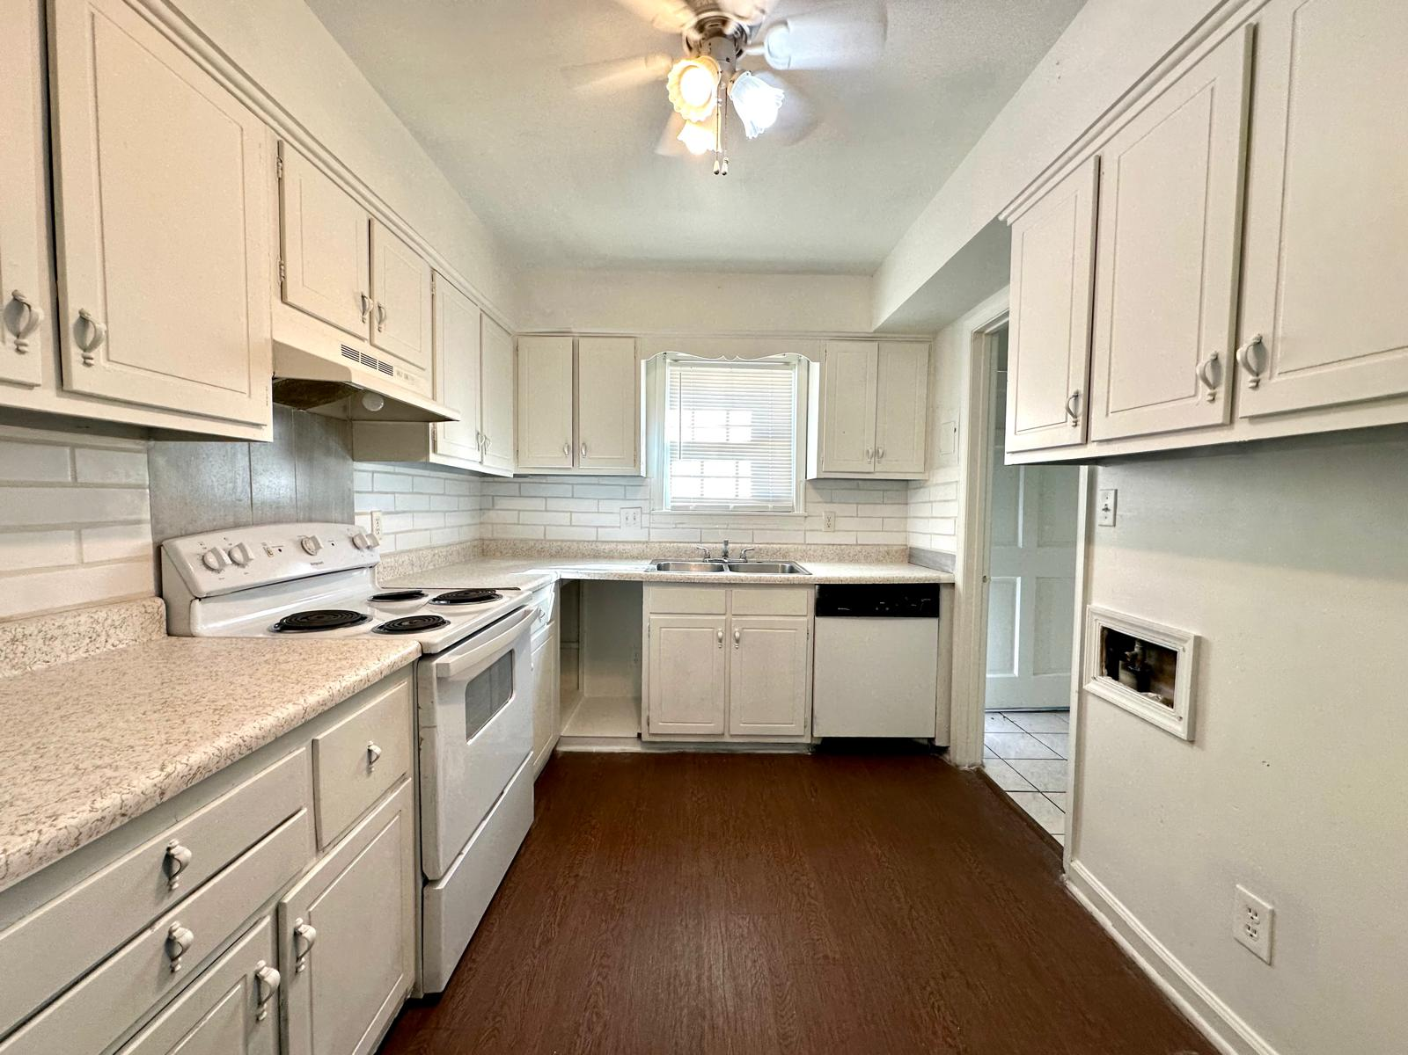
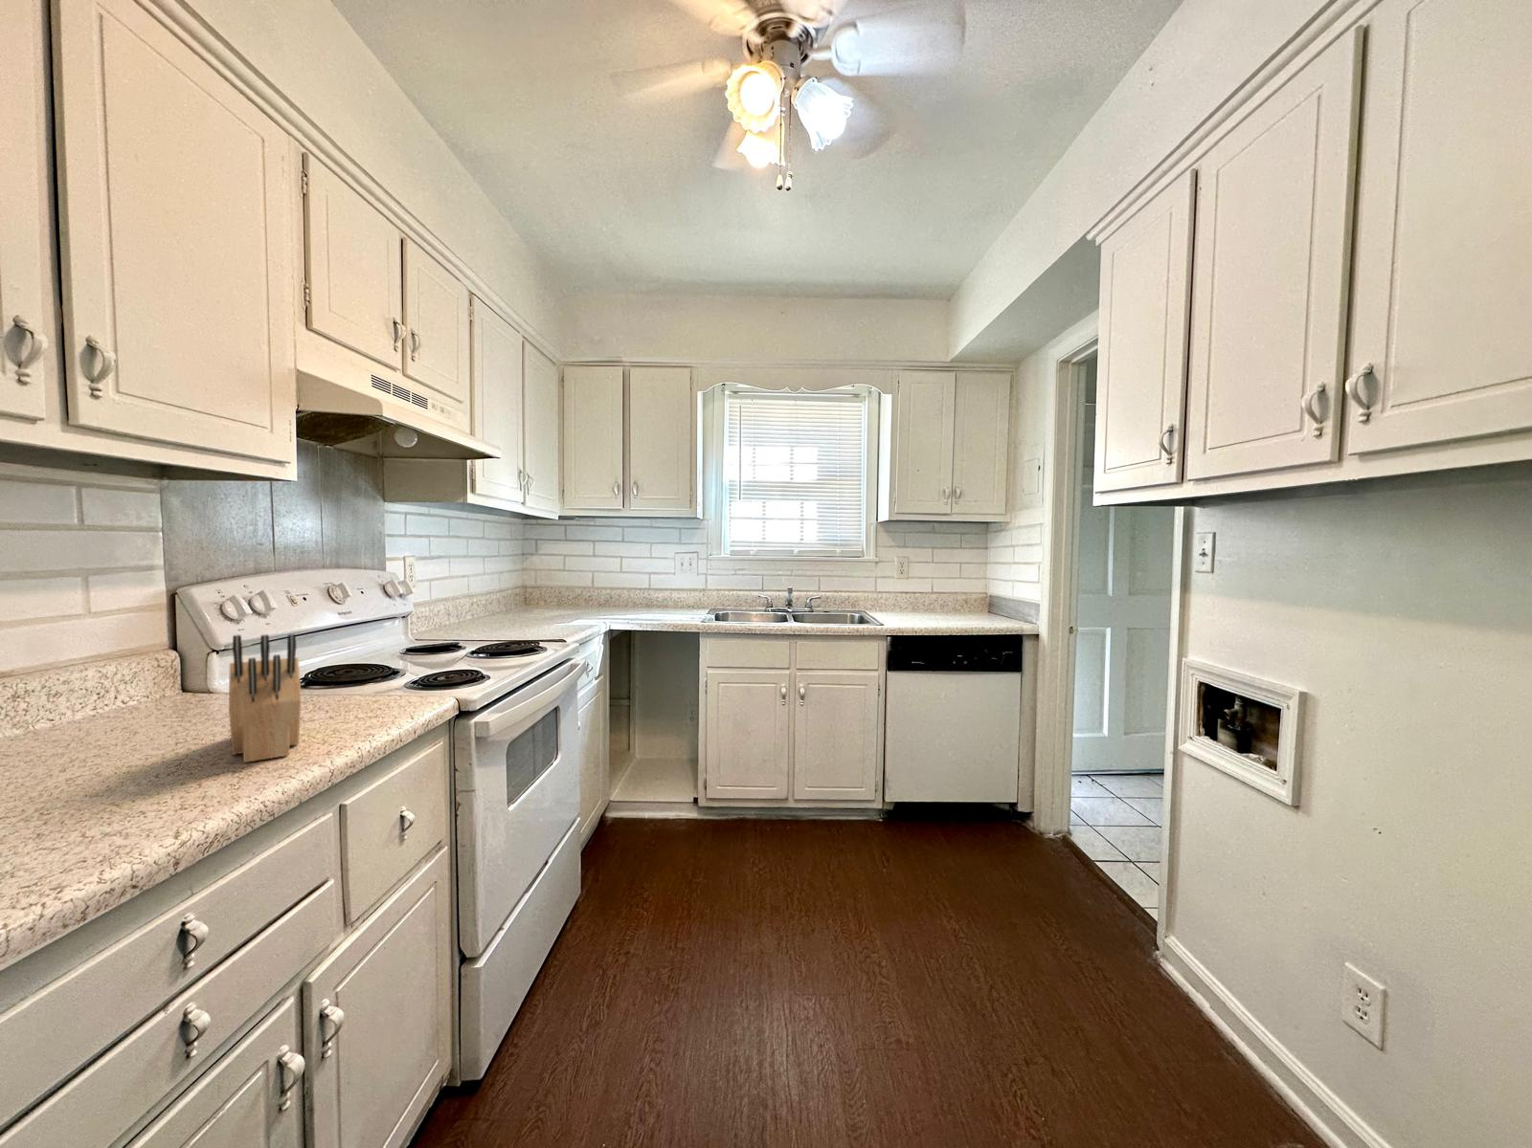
+ knife block [228,633,302,763]
